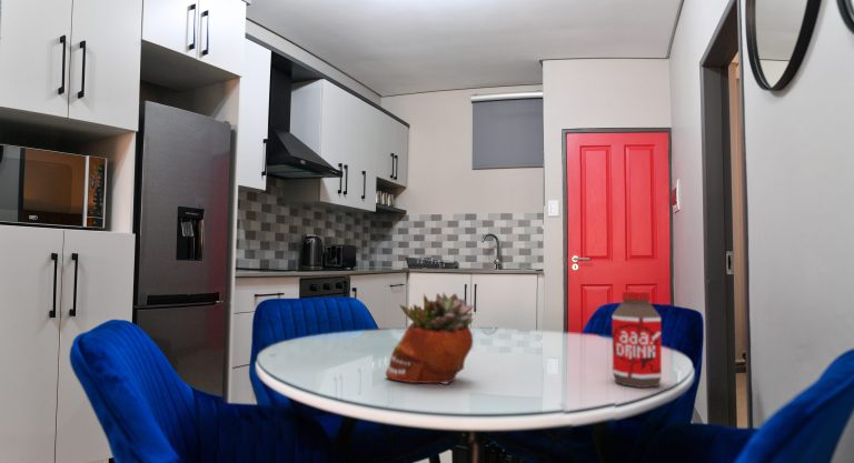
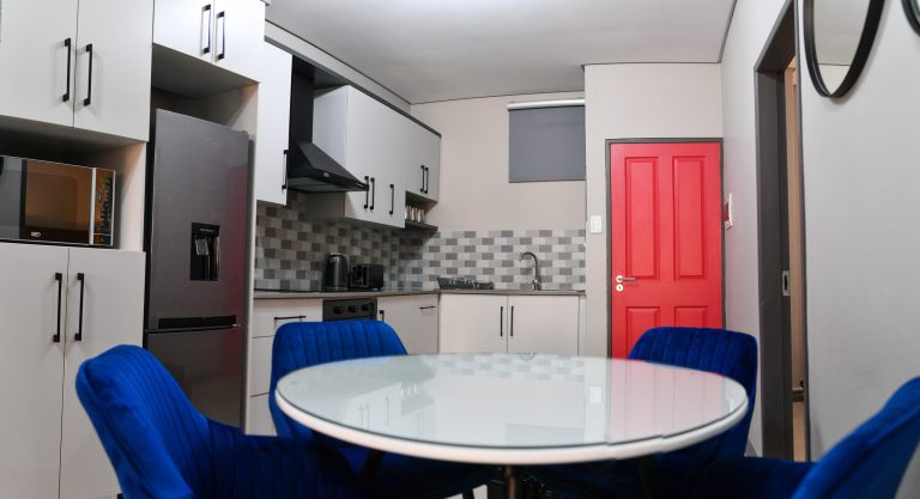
- bottle [612,290,663,389]
- succulent planter [385,292,475,385]
